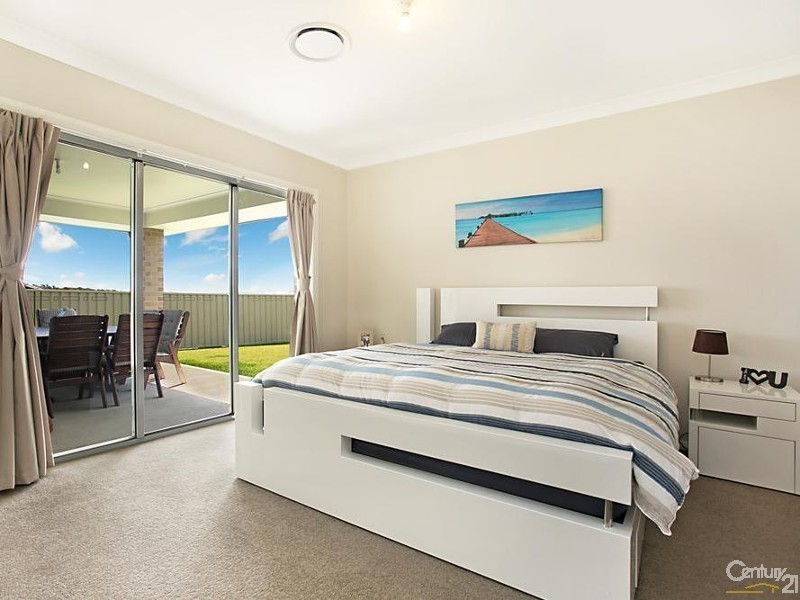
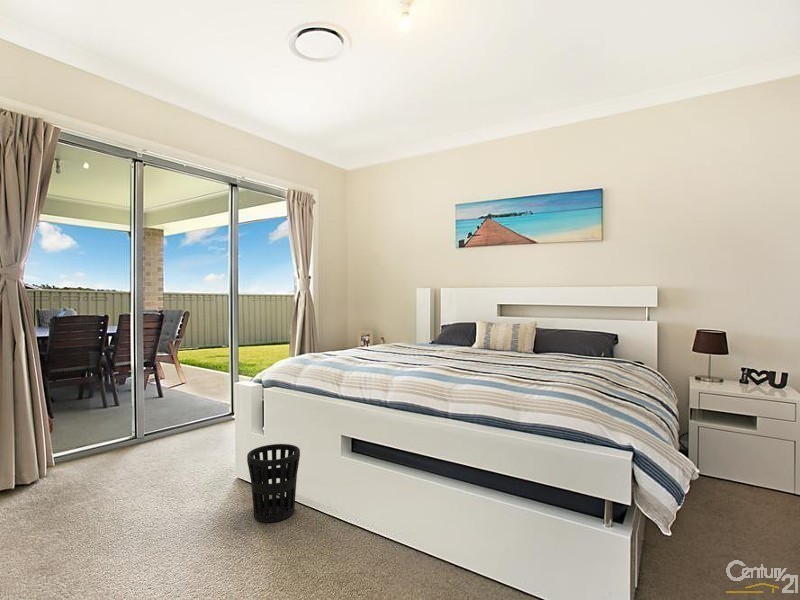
+ wastebasket [246,443,301,523]
